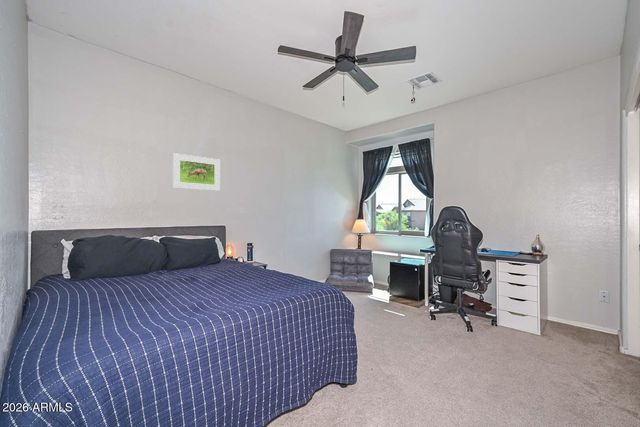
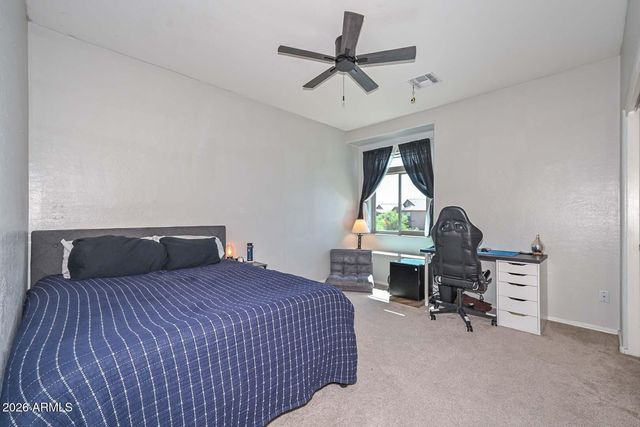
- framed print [172,152,221,192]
